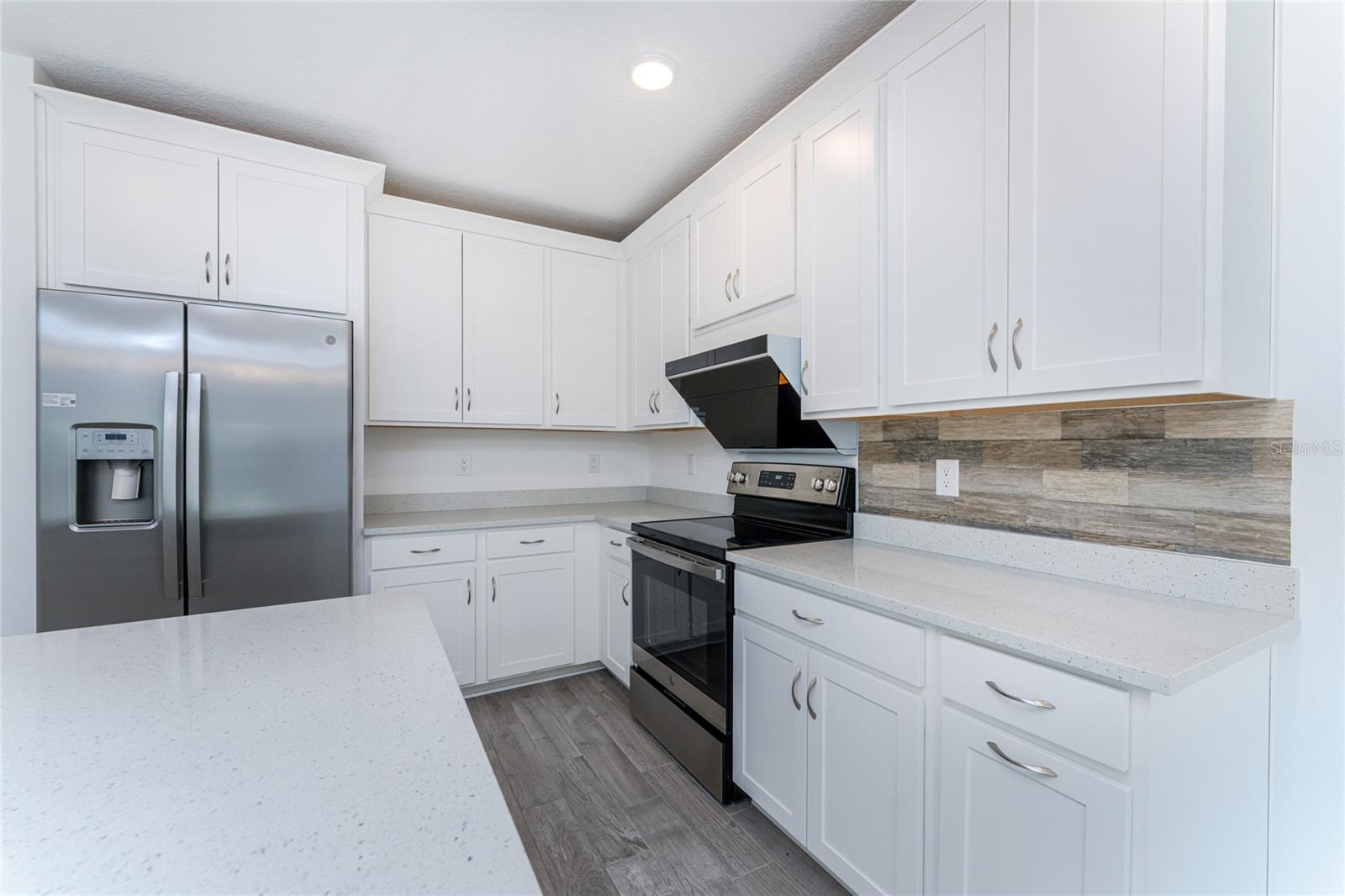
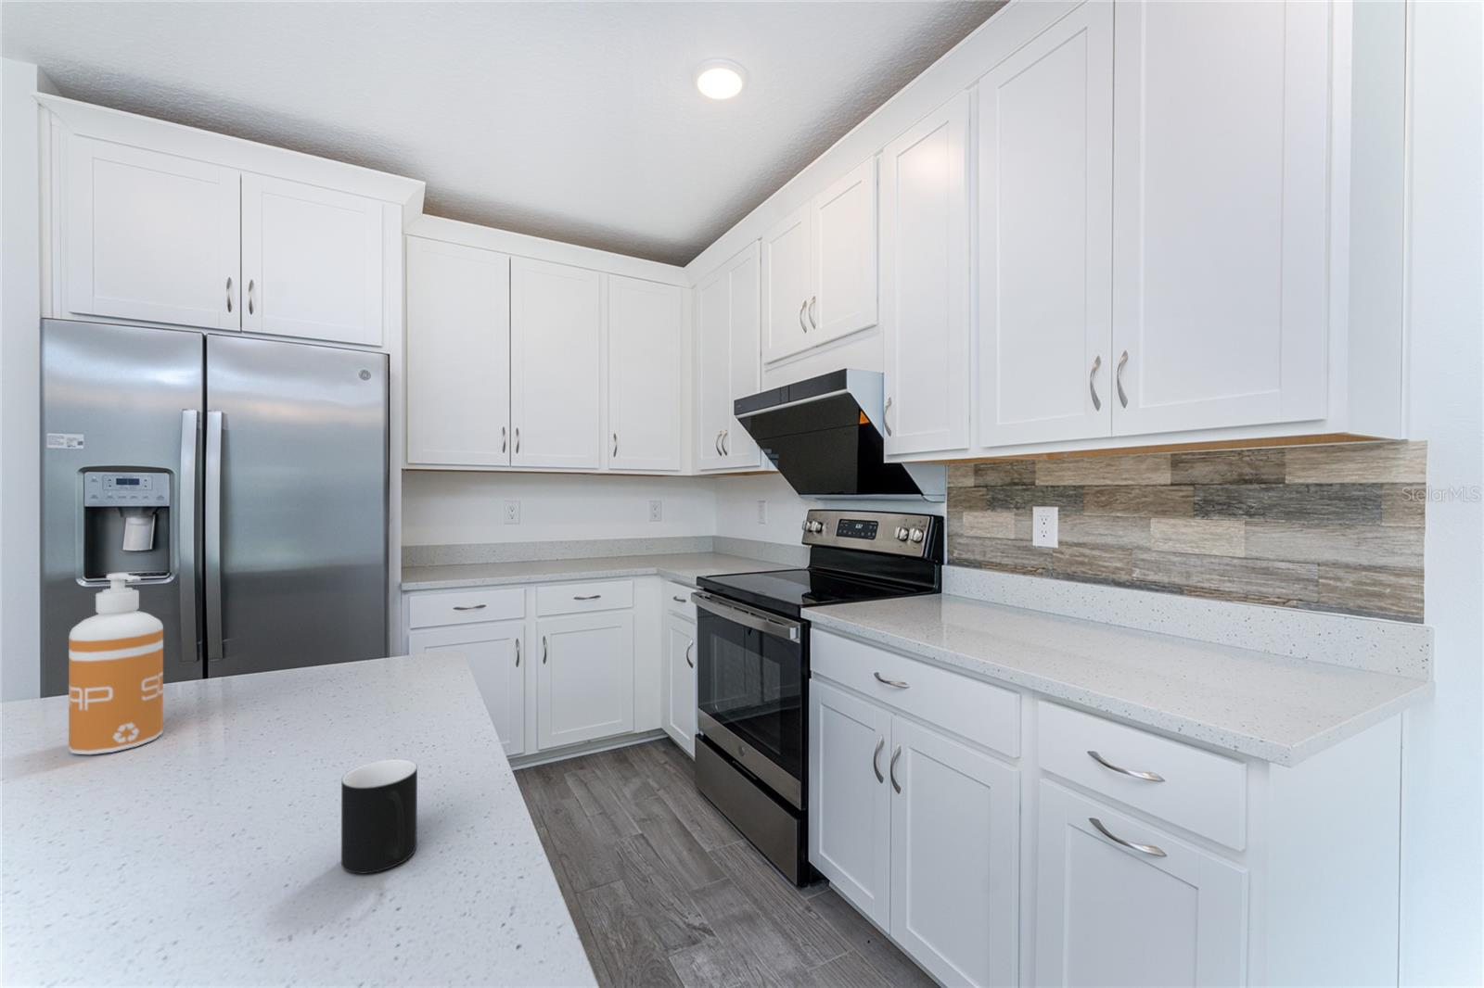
+ soap dispenser [67,572,164,755]
+ cup [341,759,418,874]
